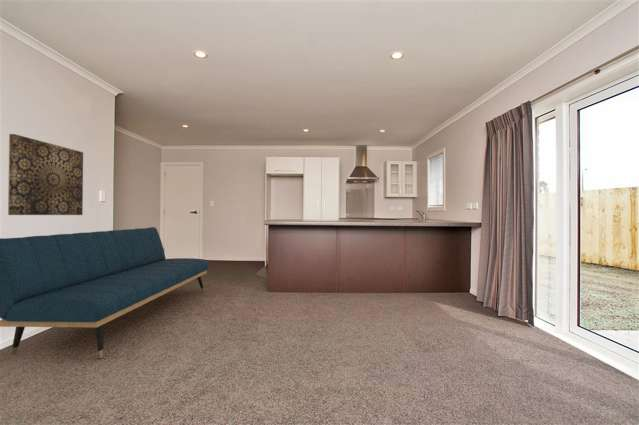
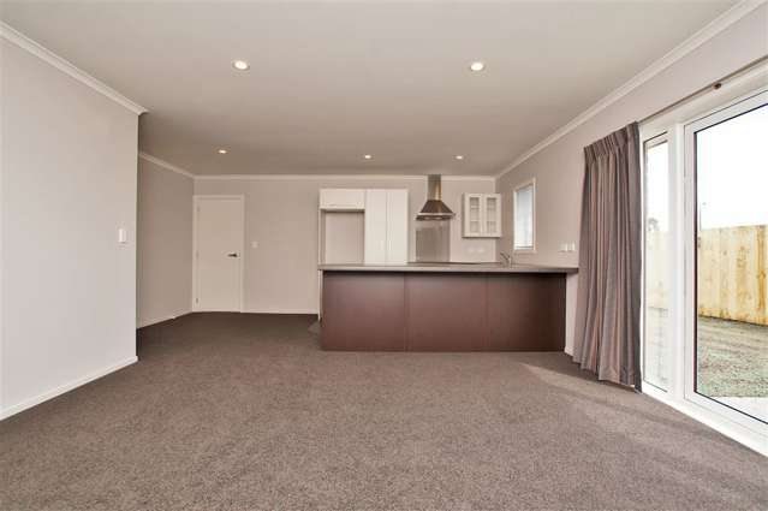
- sofa [0,226,209,359]
- wall art [7,133,84,216]
